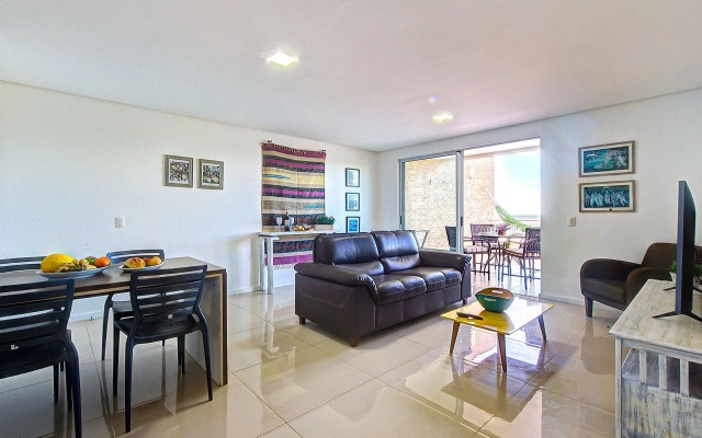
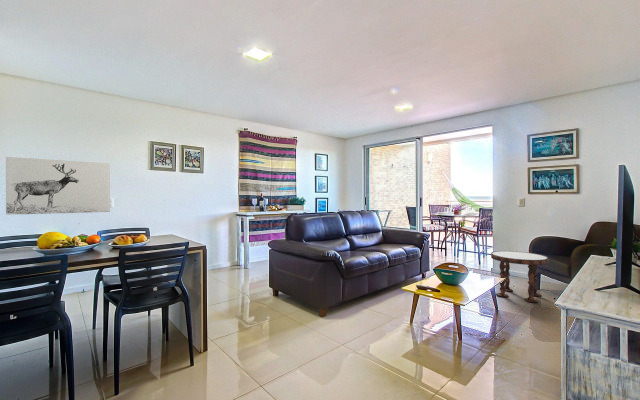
+ wall art [5,156,111,216]
+ side table [490,250,550,304]
